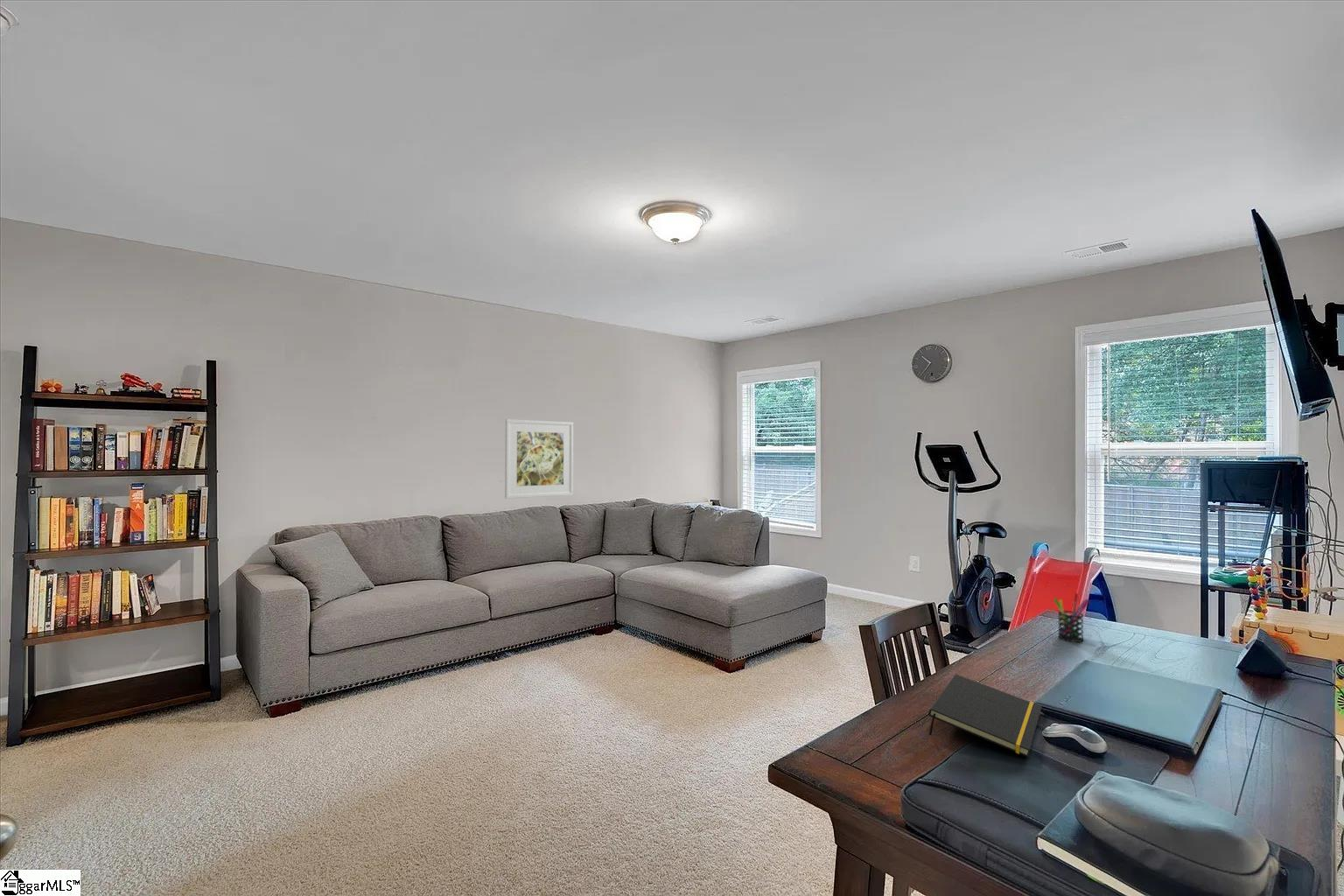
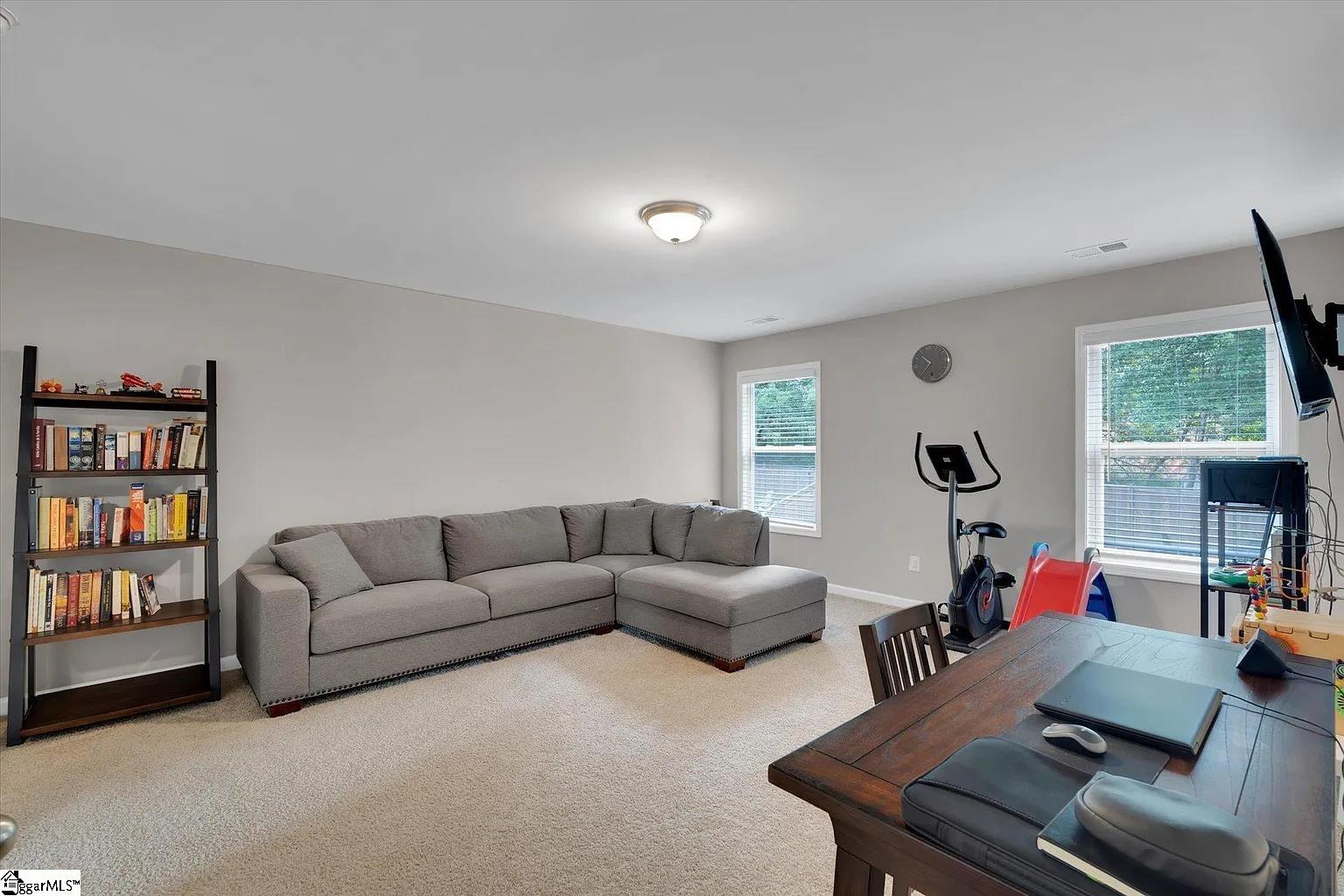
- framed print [504,418,574,500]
- pen holder [1053,592,1089,643]
- notepad [928,674,1043,758]
